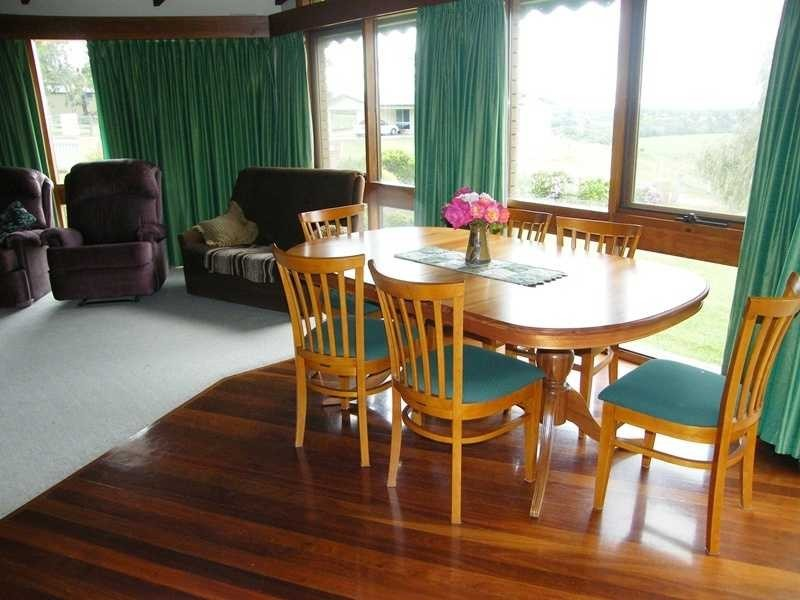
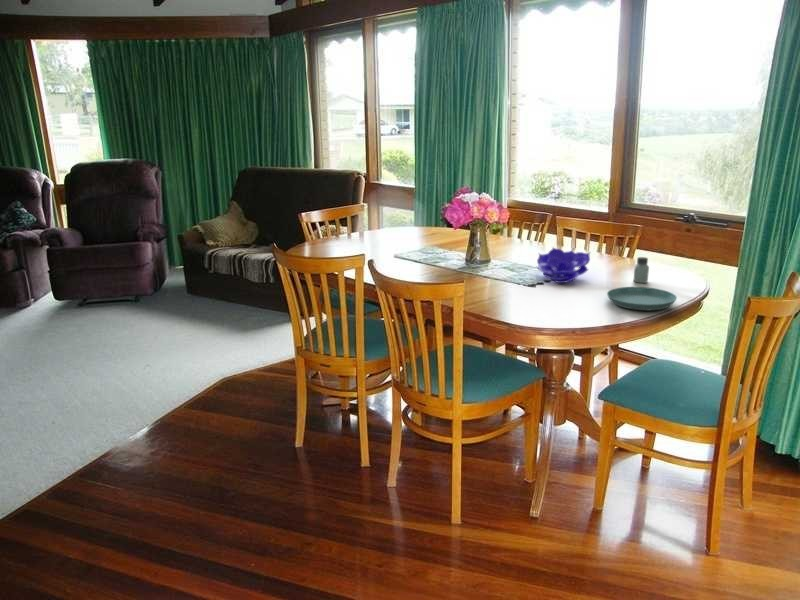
+ saucer [606,286,678,311]
+ saltshaker [632,256,650,284]
+ decorative bowl [535,246,591,284]
